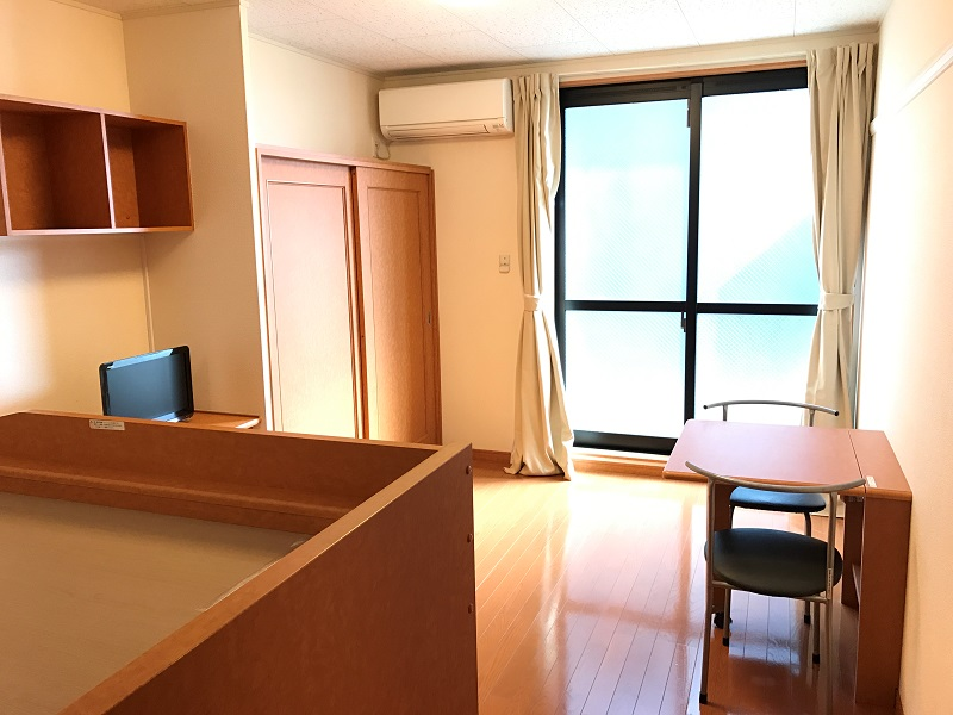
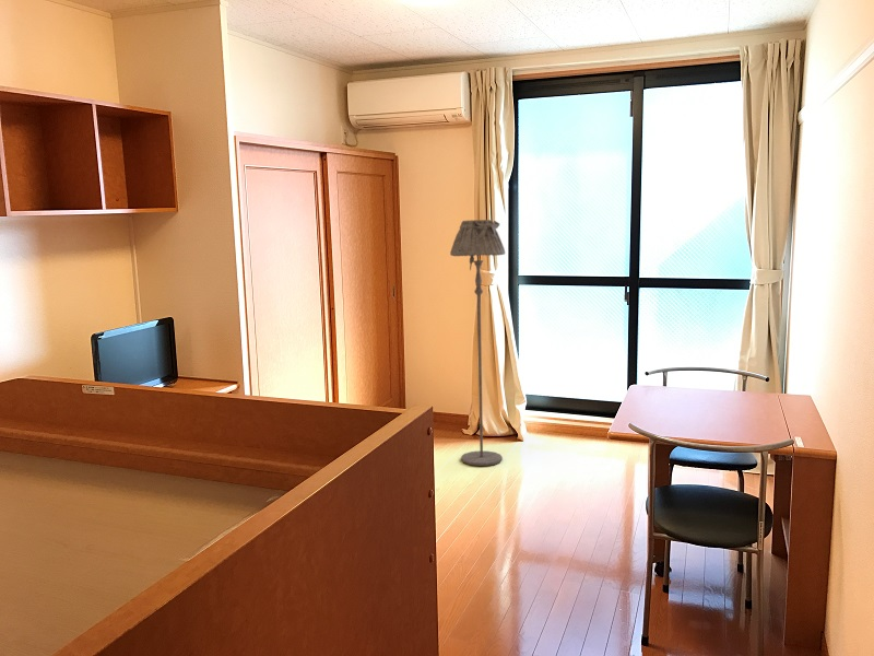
+ floor lamp [449,219,507,467]
